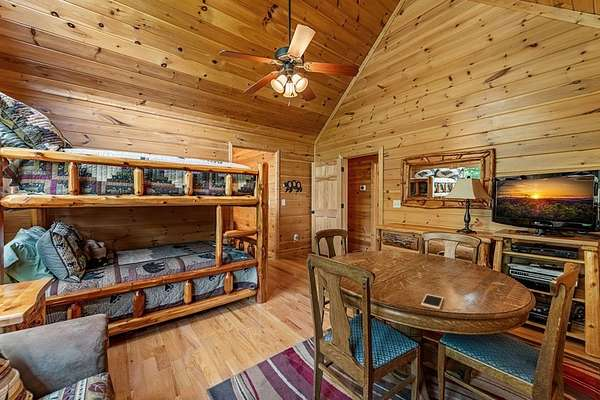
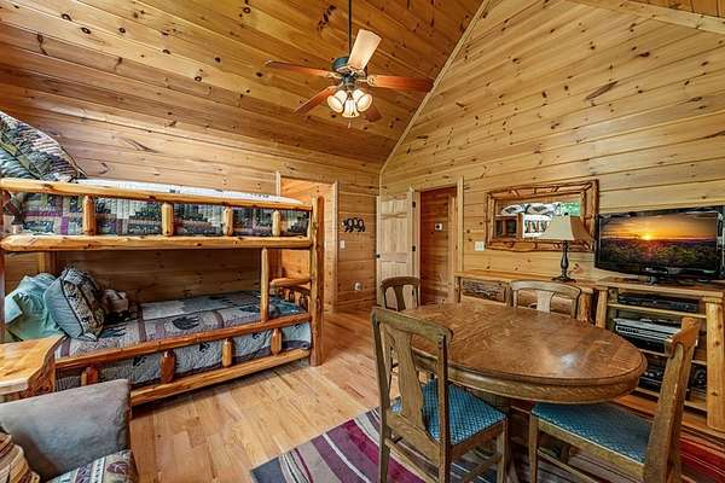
- cell phone [420,293,444,311]
